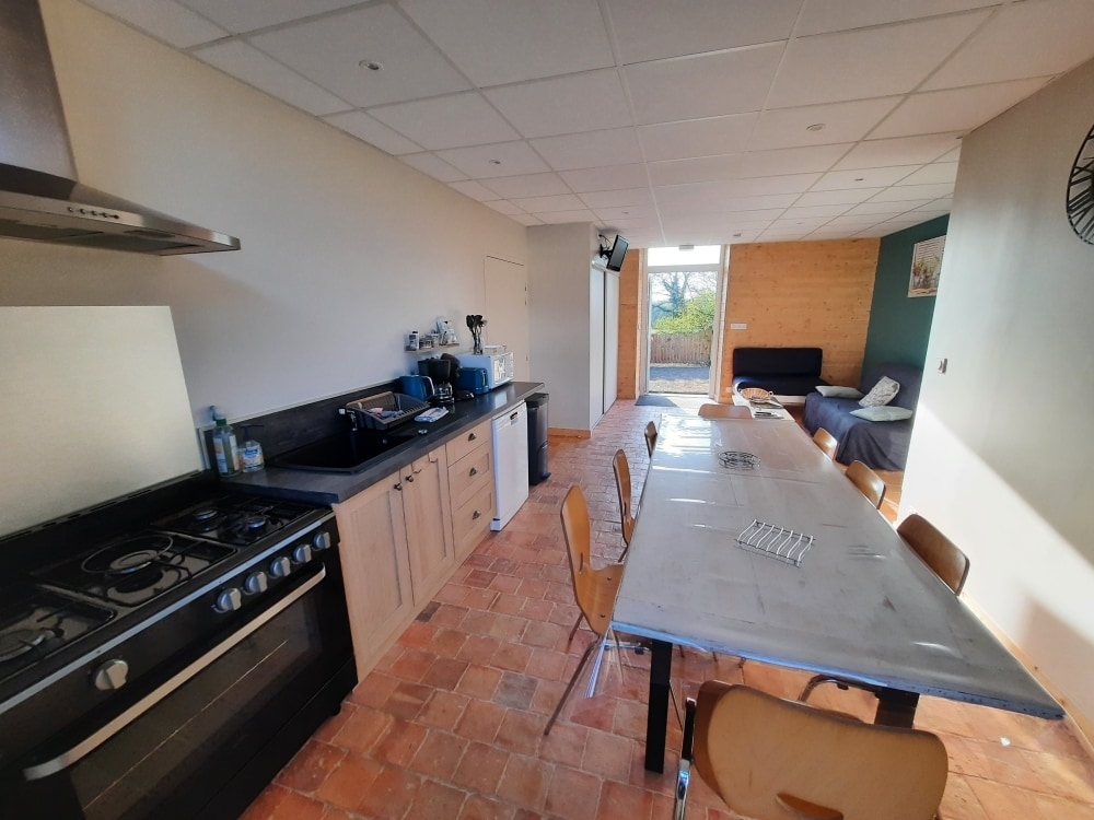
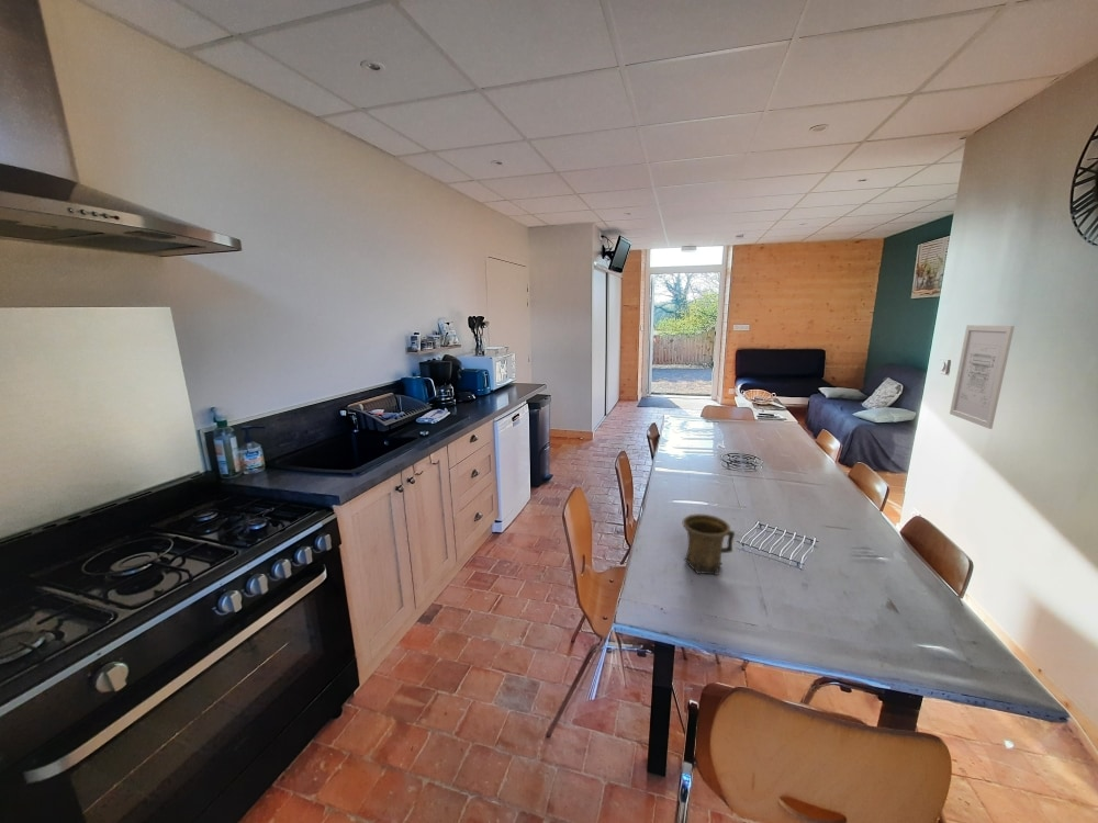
+ wall art [949,324,1016,430]
+ mug [682,512,736,576]
